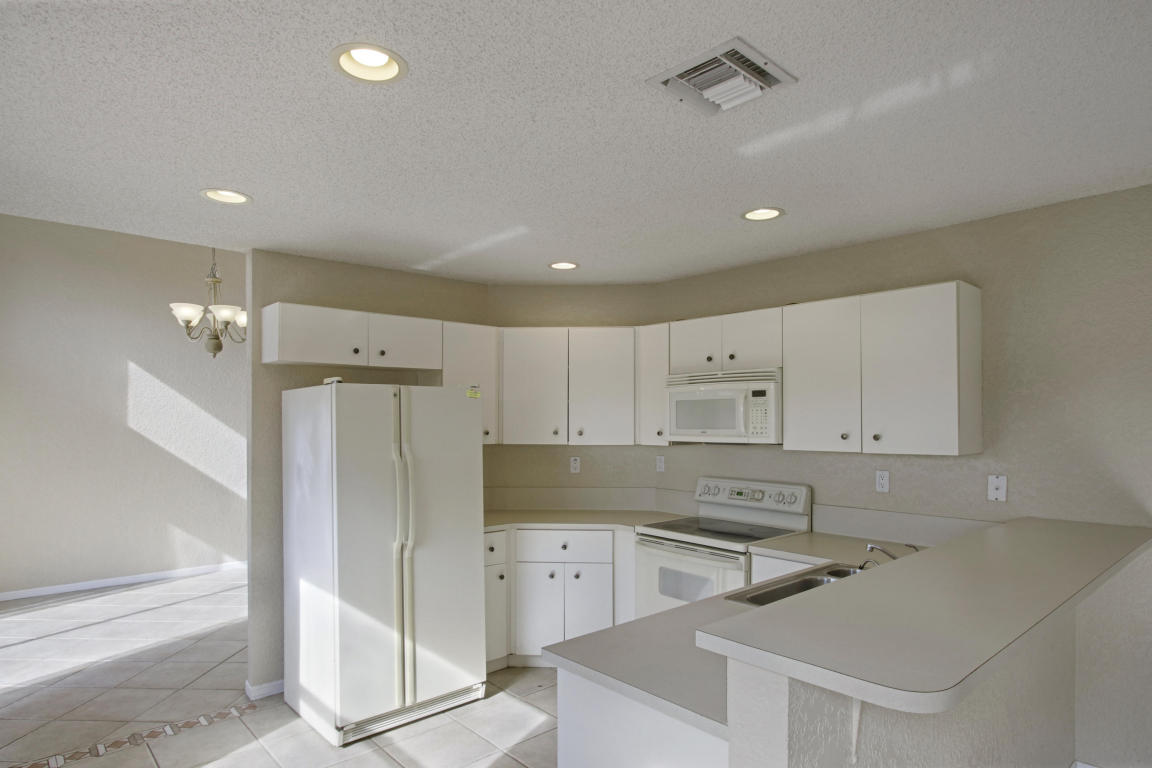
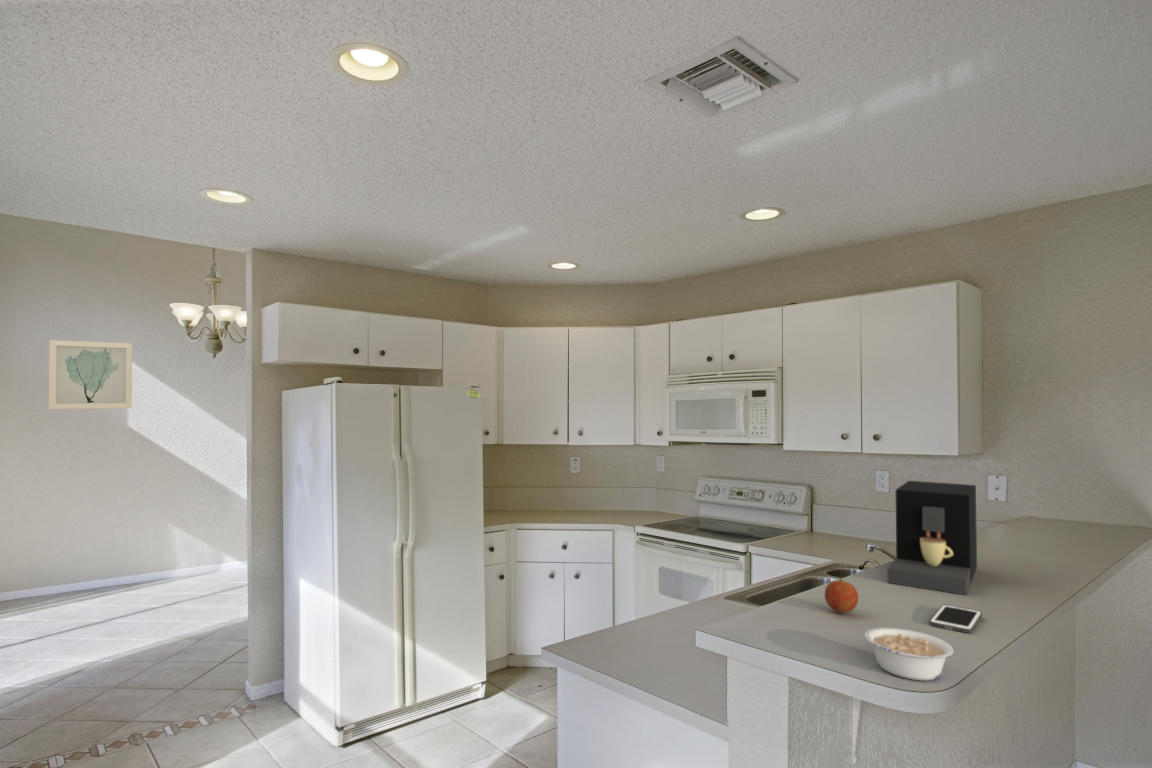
+ legume [864,627,955,682]
+ fruit [824,575,859,615]
+ coffee maker [886,480,978,596]
+ wall art [48,339,133,410]
+ cell phone [929,604,983,634]
